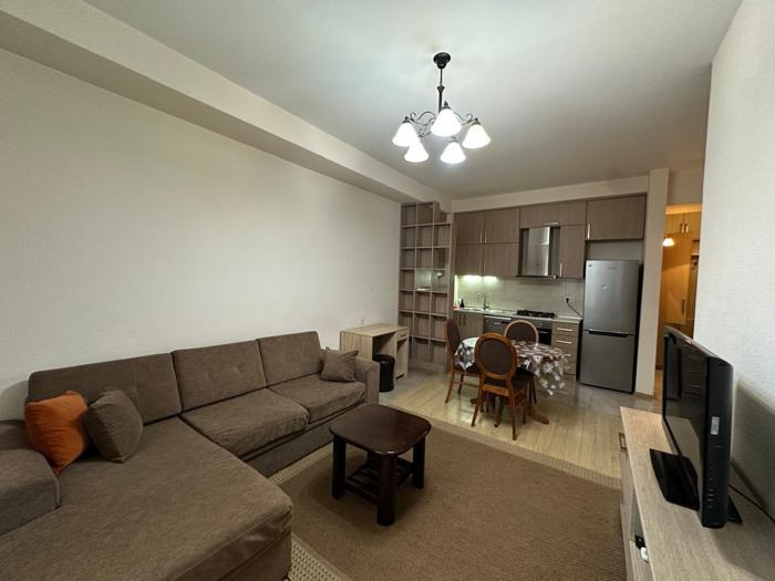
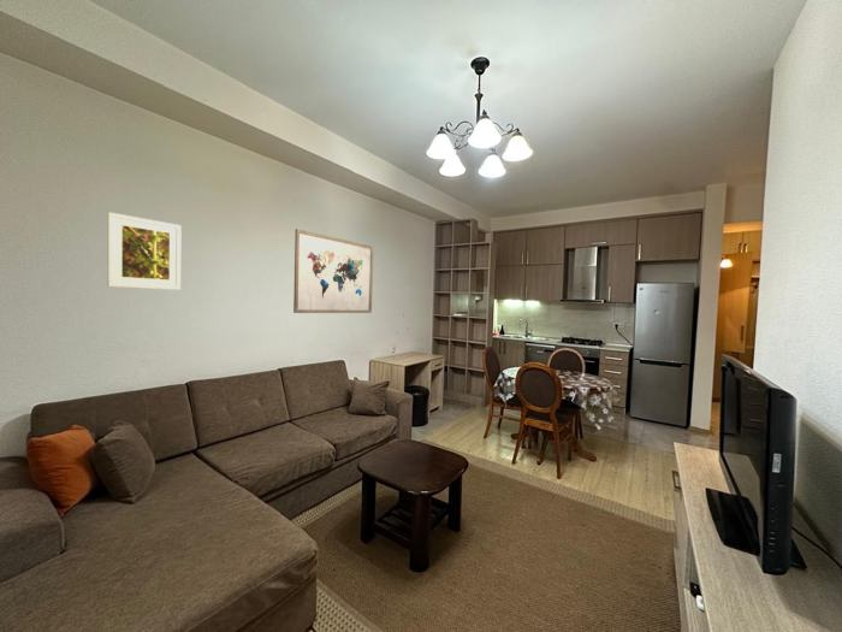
+ wall art [292,228,374,314]
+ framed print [106,211,182,291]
